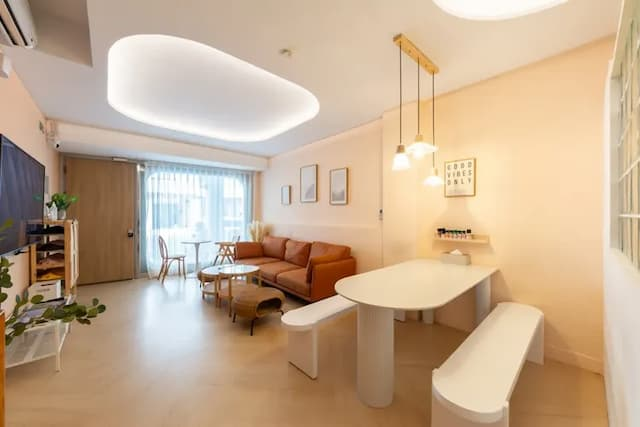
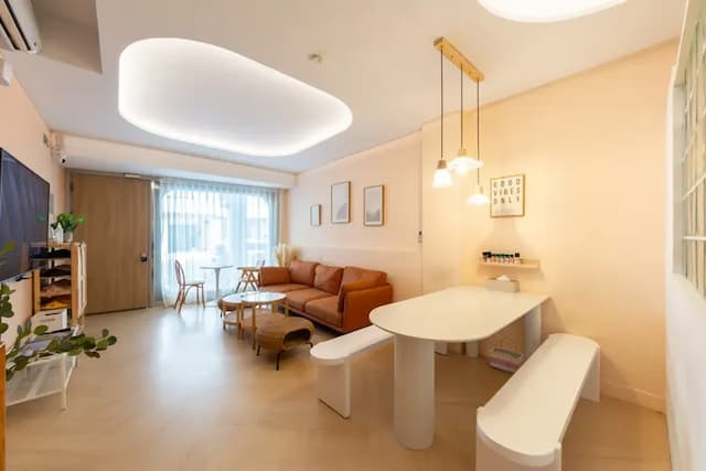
+ basket [489,335,525,375]
